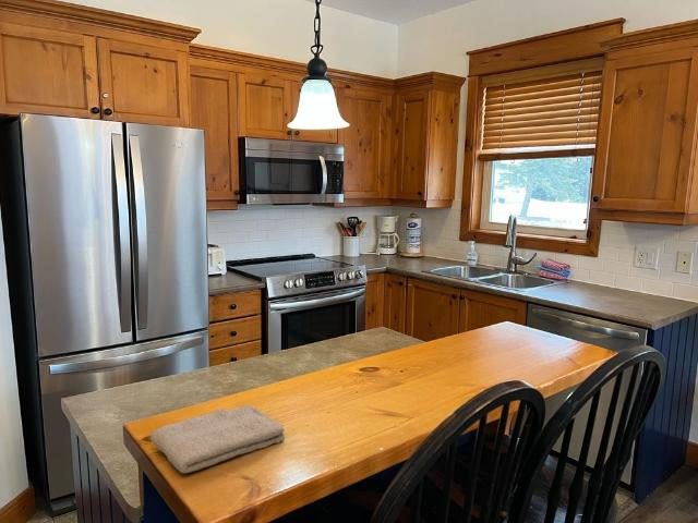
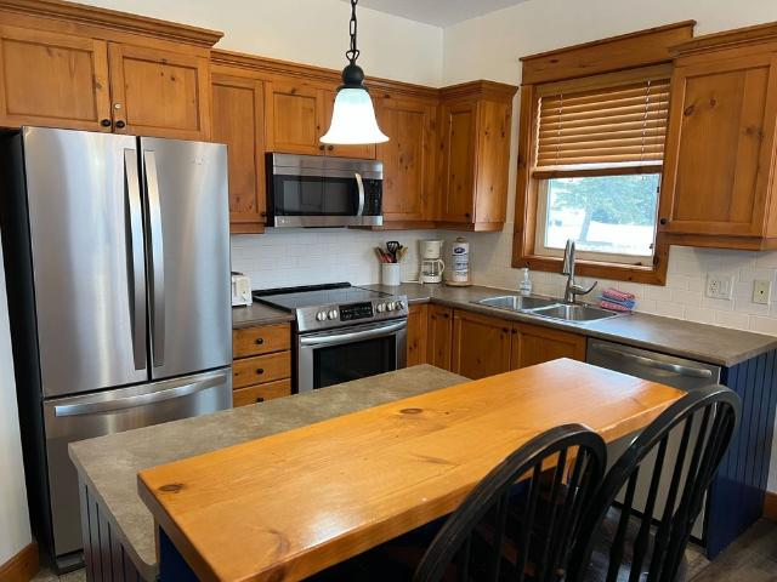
- washcloth [149,404,286,474]
